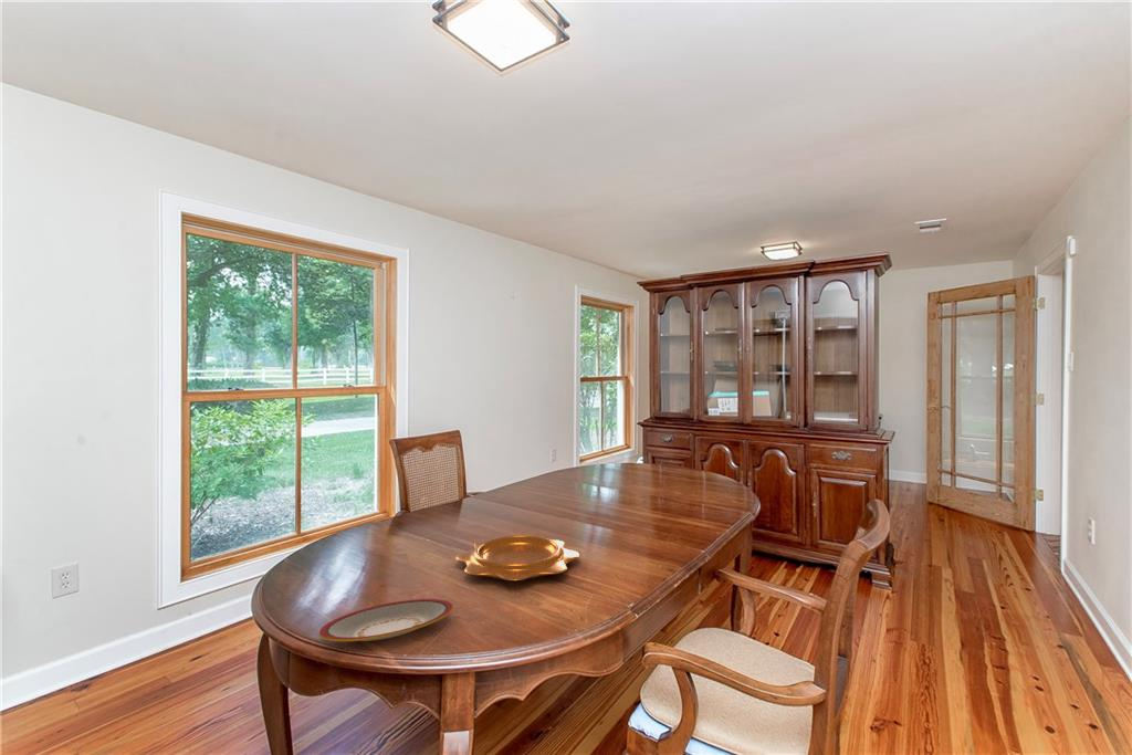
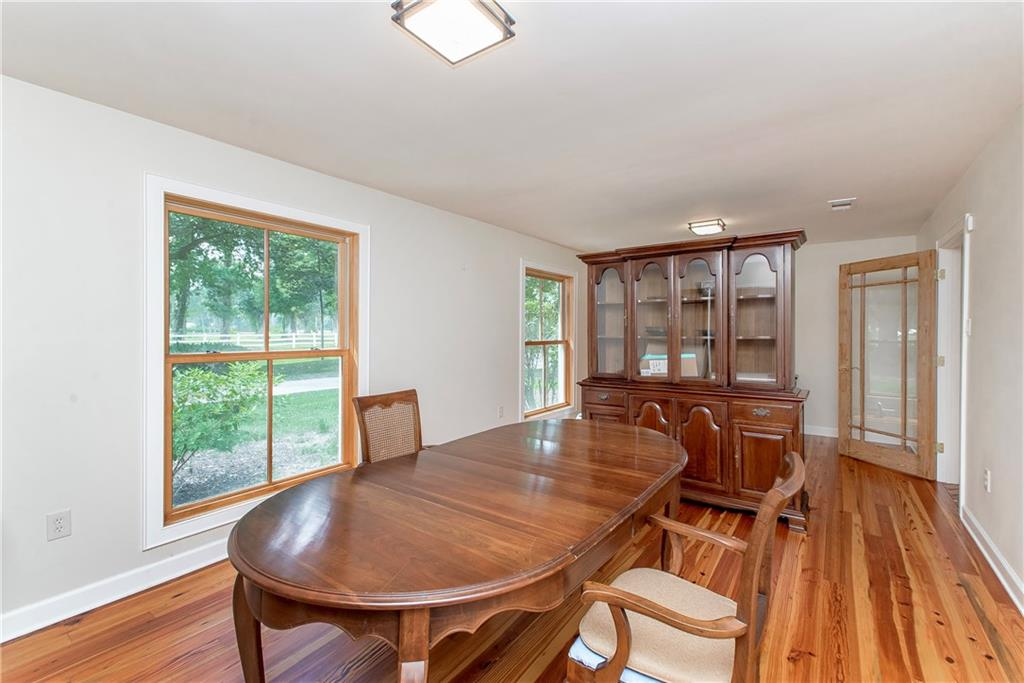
- plate [318,598,454,642]
- decorative bowl [454,534,581,581]
